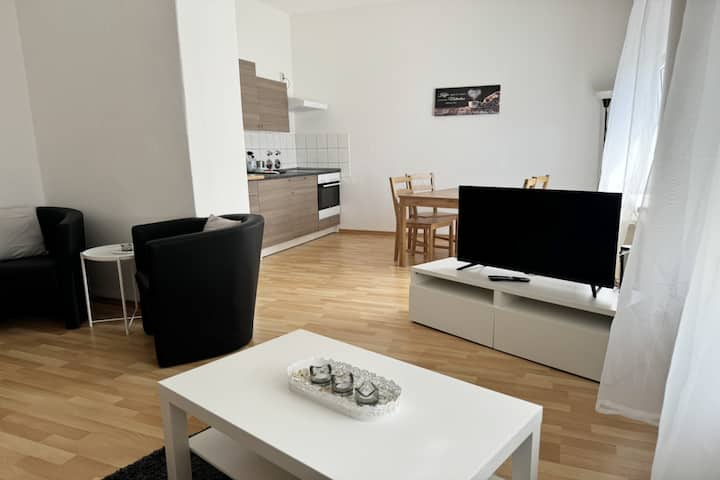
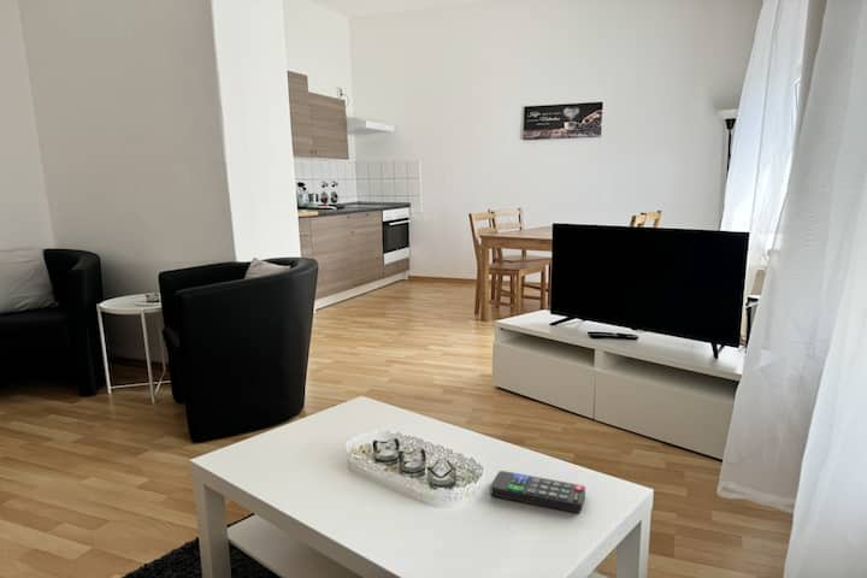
+ remote control [490,470,586,514]
